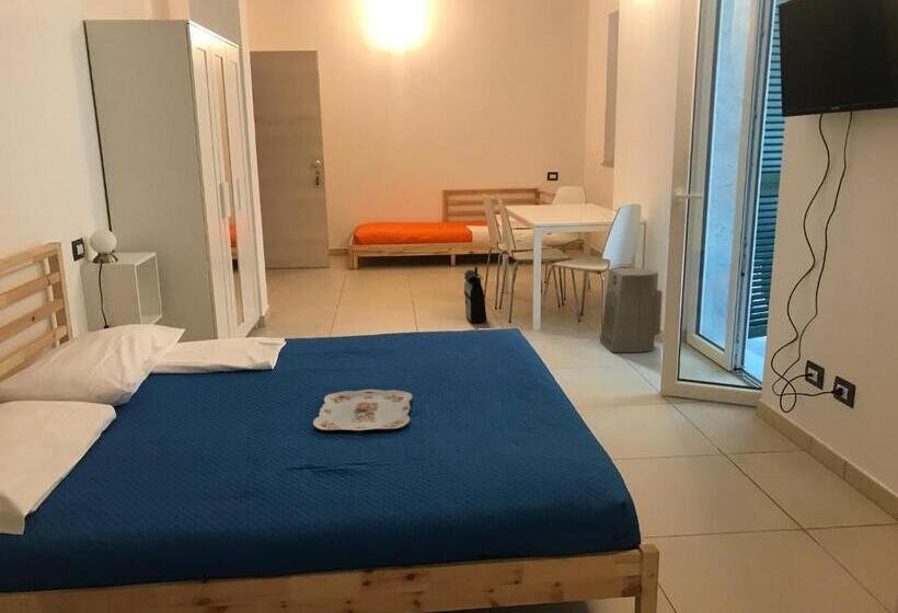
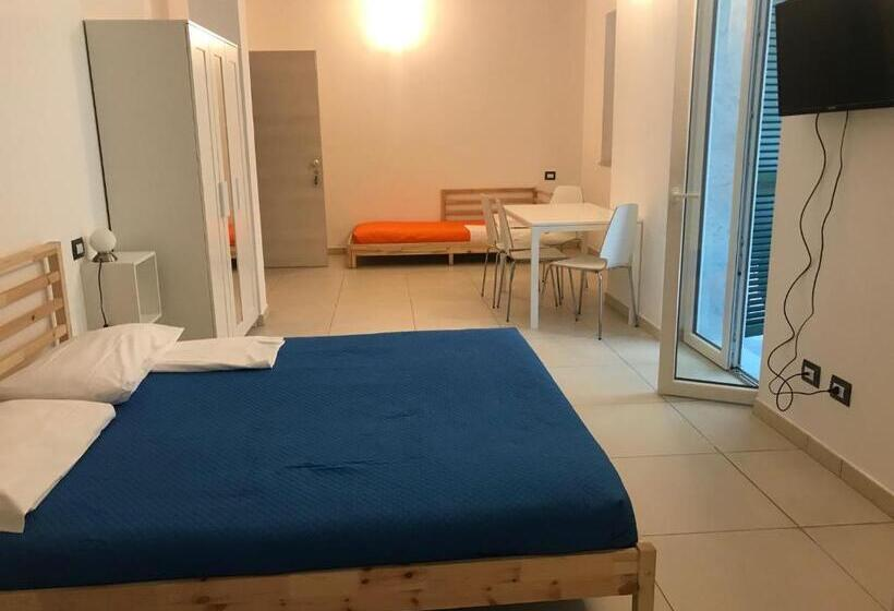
- serving tray [312,389,413,431]
- fan [599,267,664,354]
- backpack [463,266,487,324]
